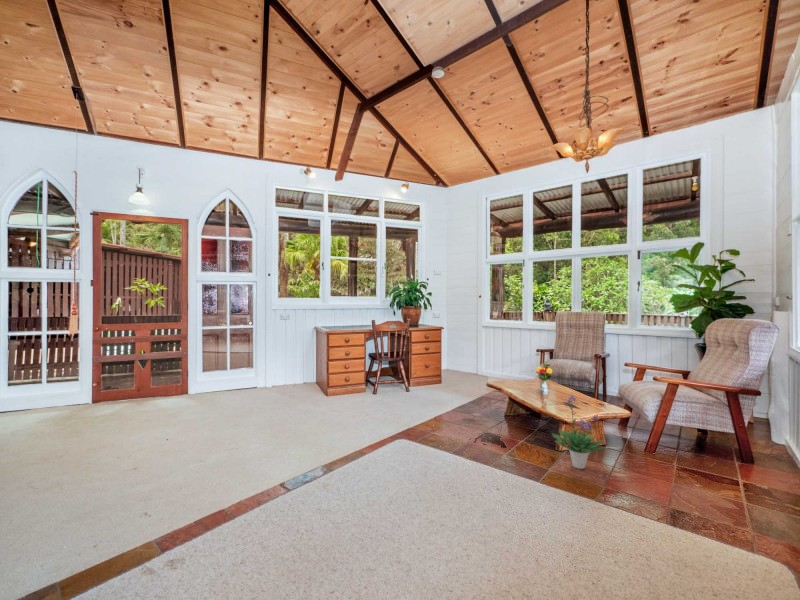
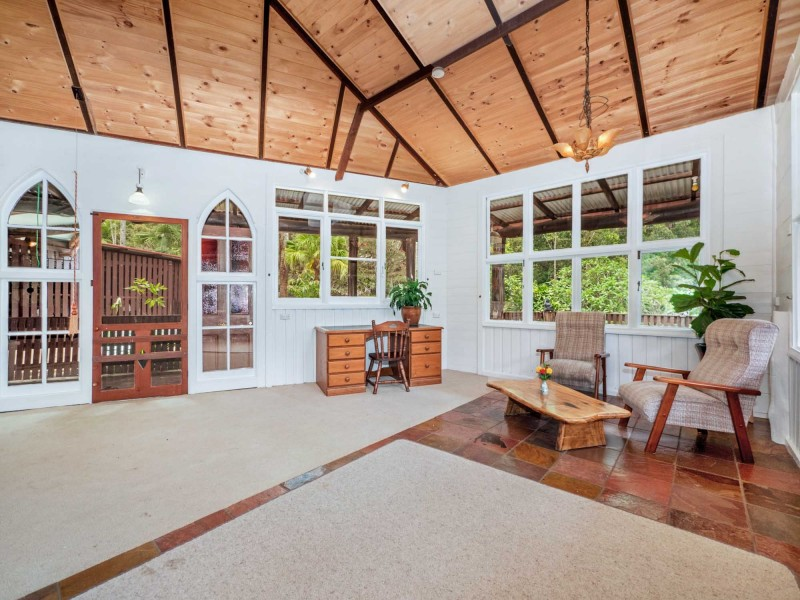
- potted plant [551,393,606,470]
